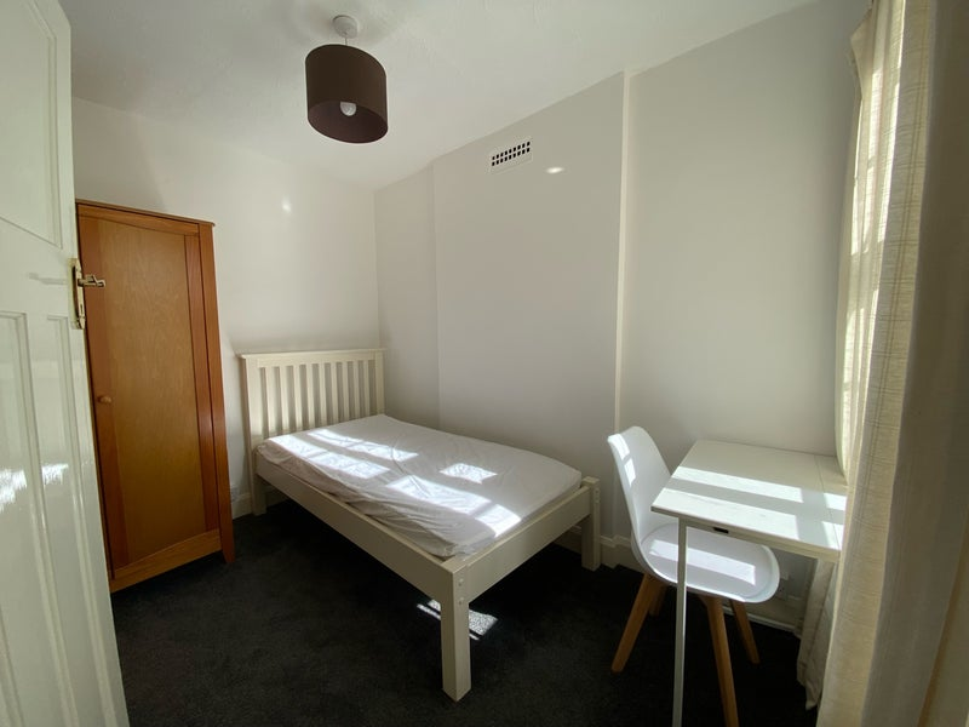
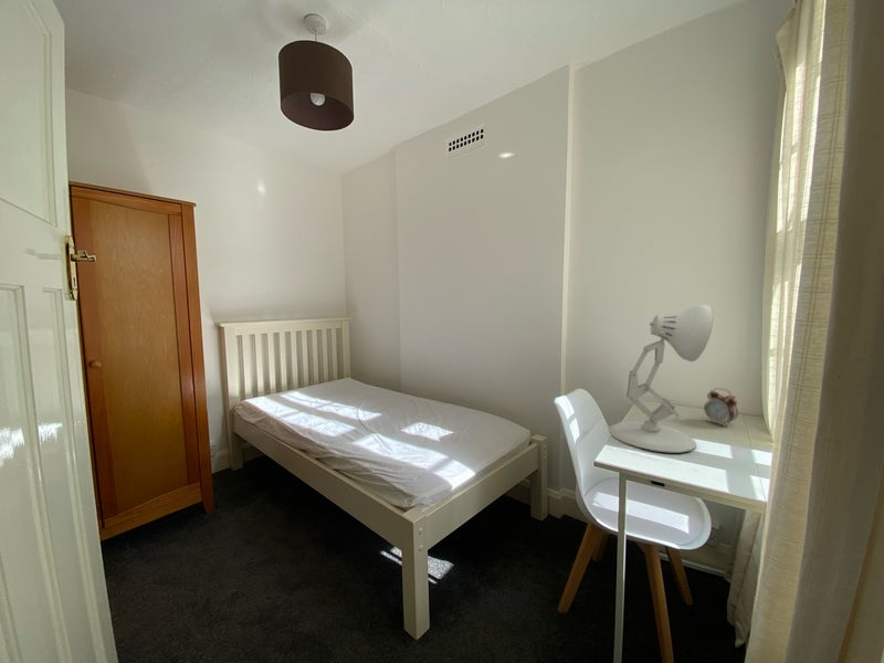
+ alarm clock [703,387,739,428]
+ desk lamp [608,304,714,454]
